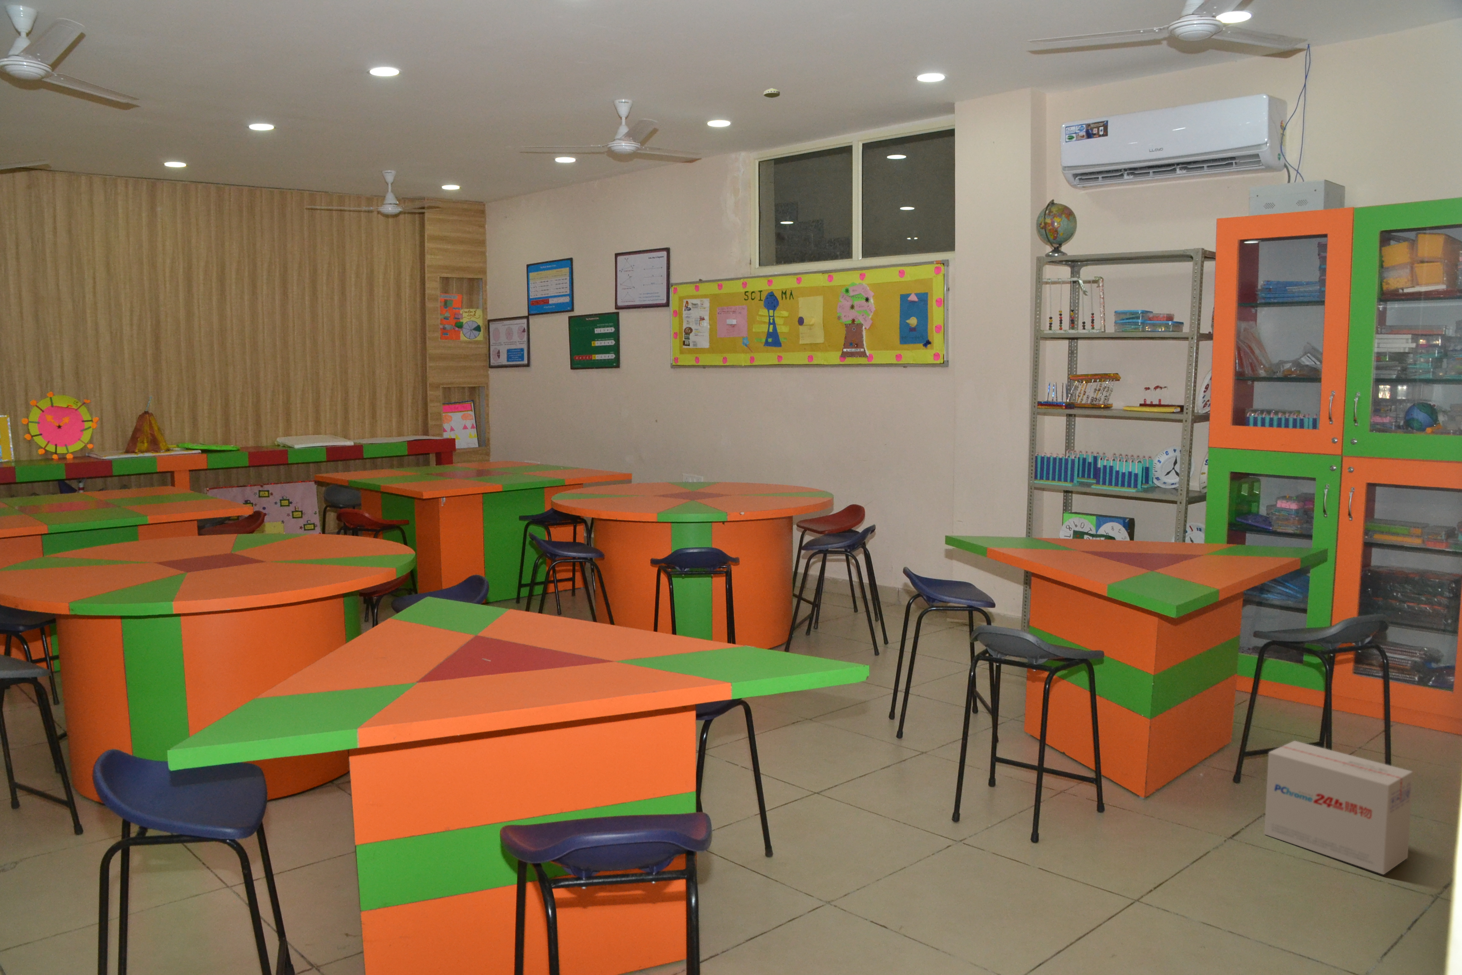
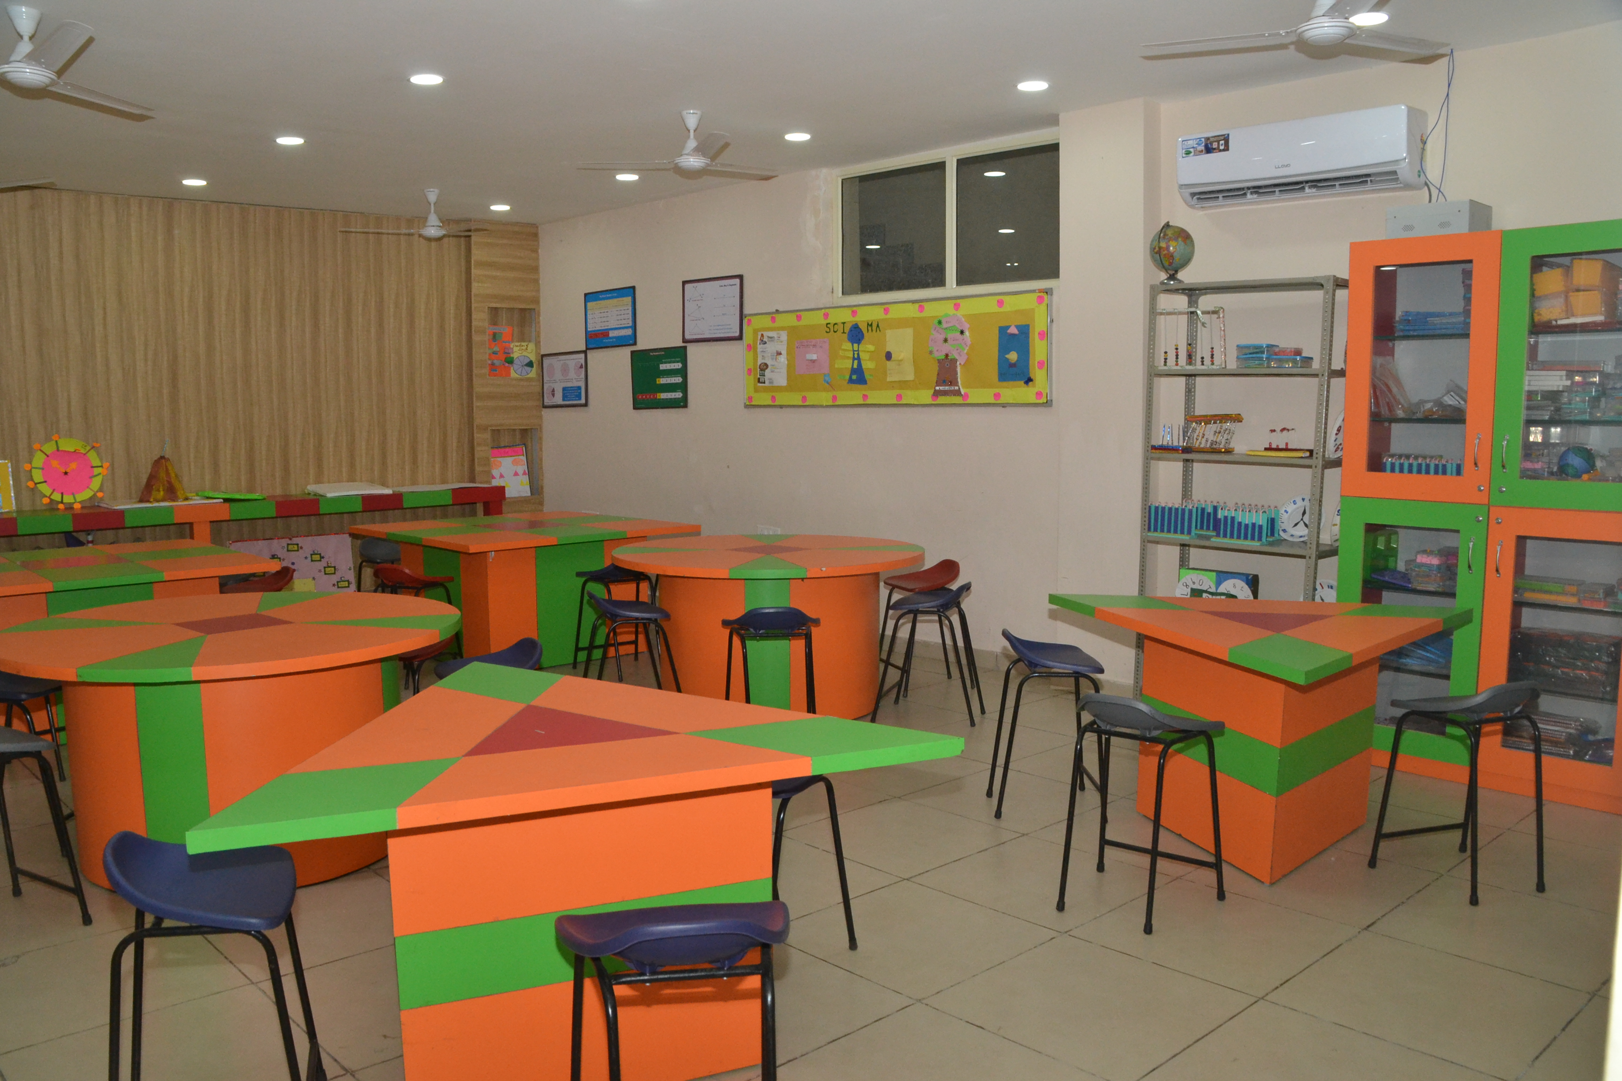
- cardboard box [1264,740,1414,875]
- smoke detector [764,88,780,99]
